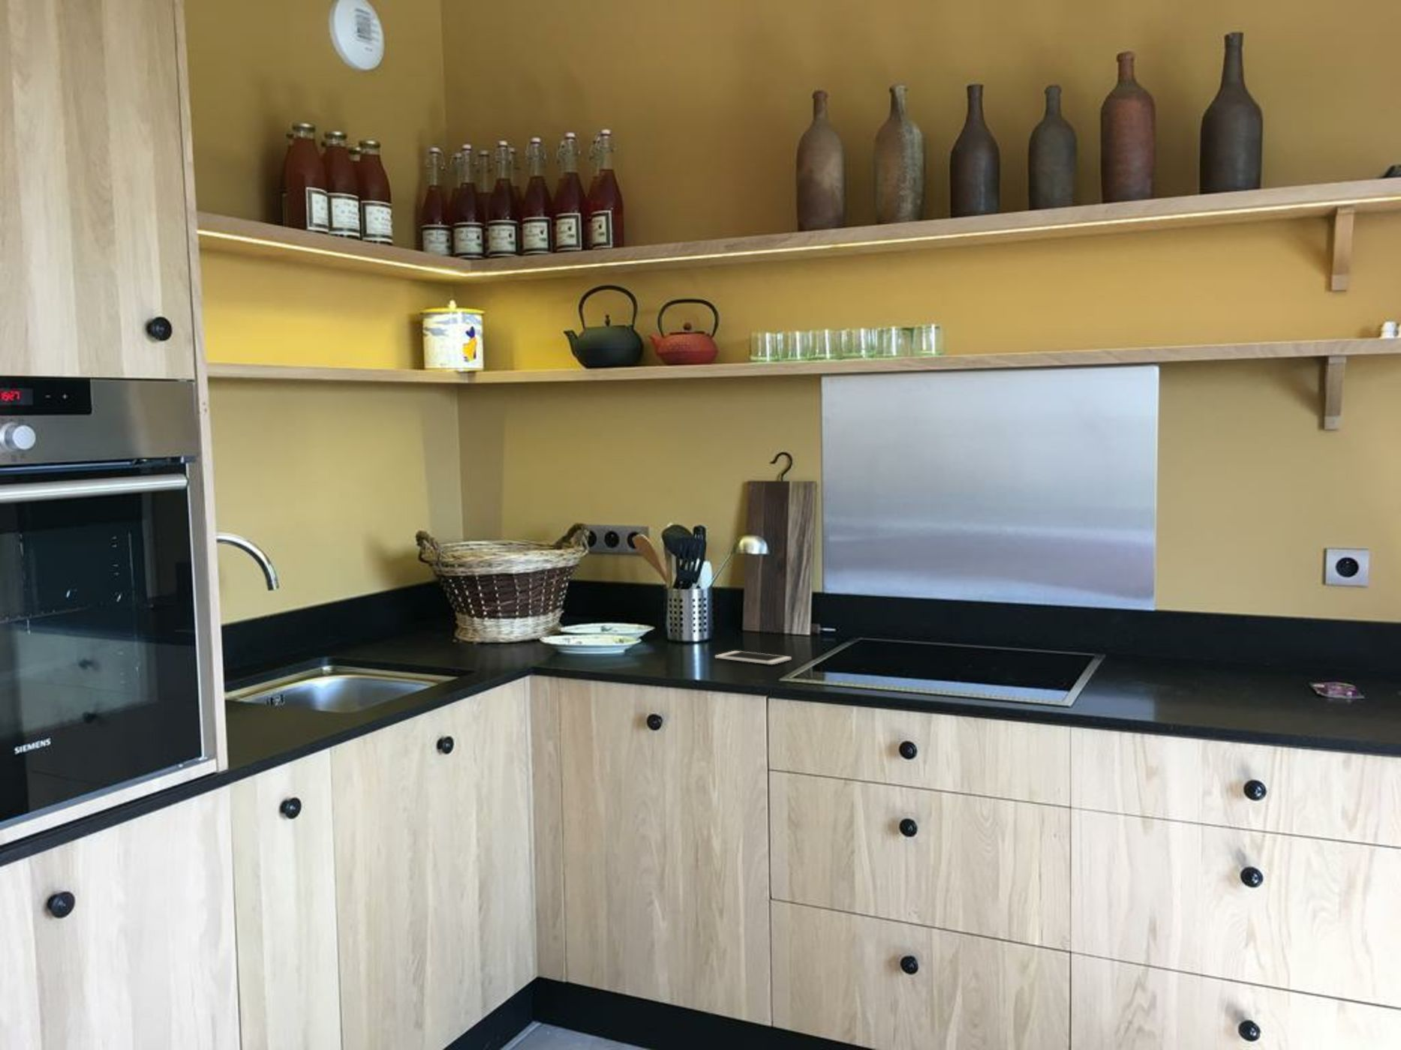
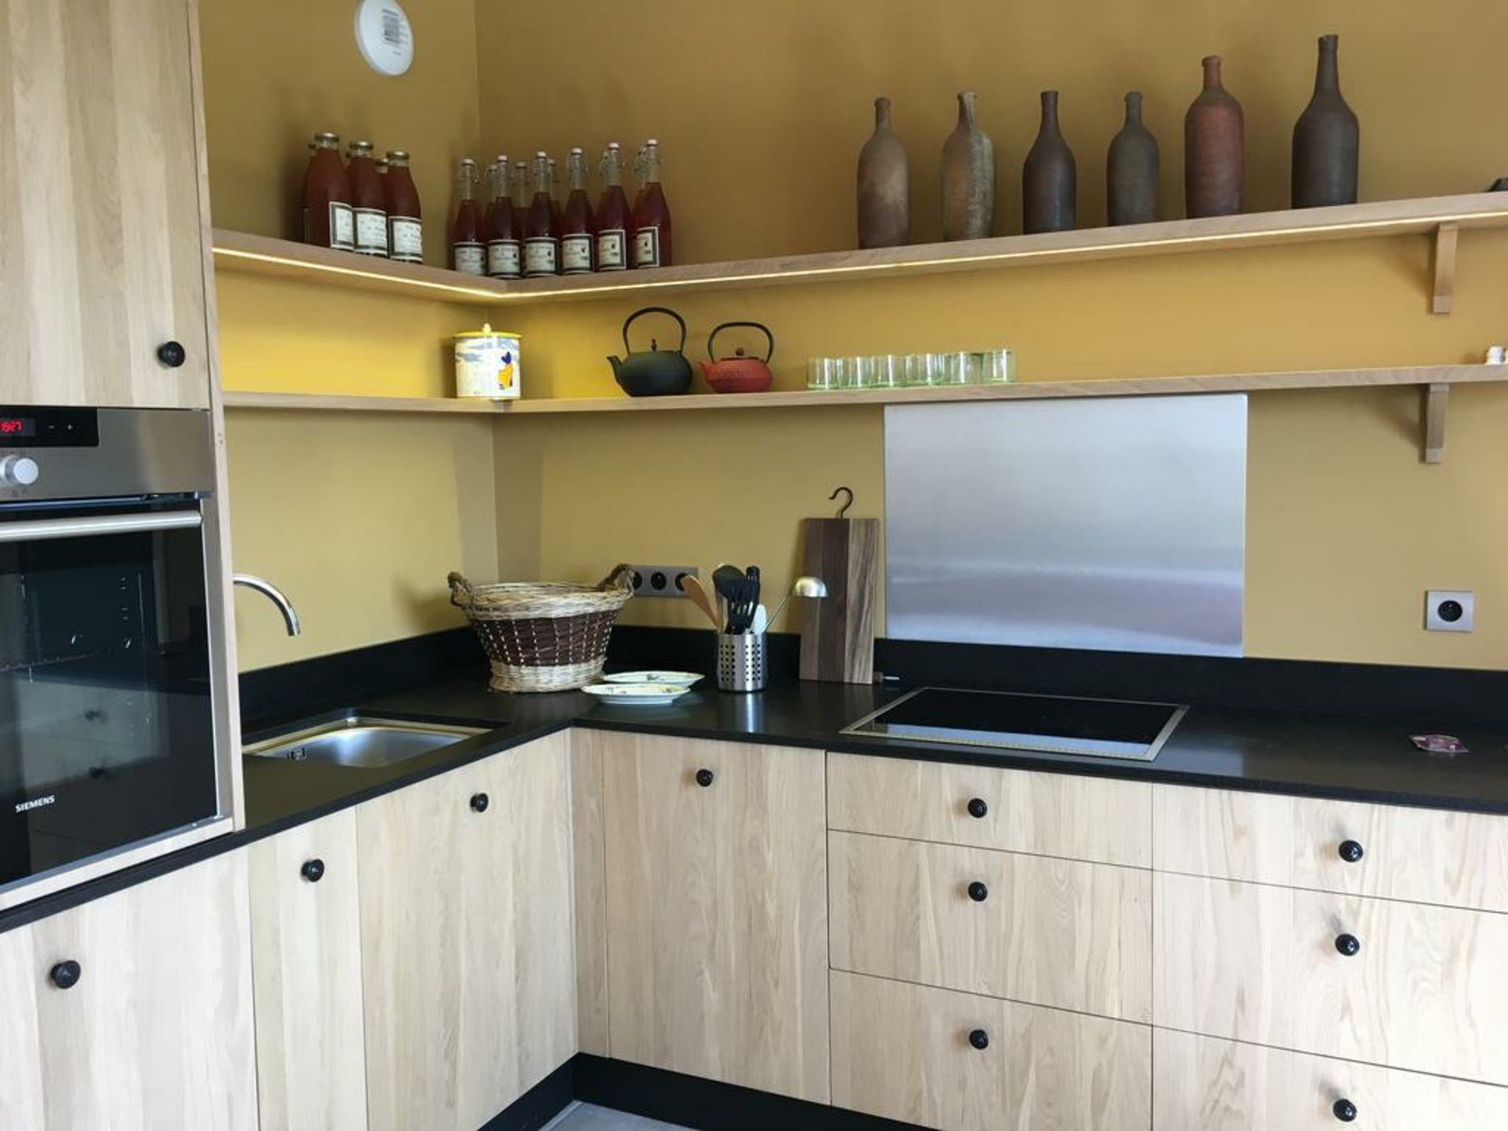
- cell phone [715,651,792,665]
